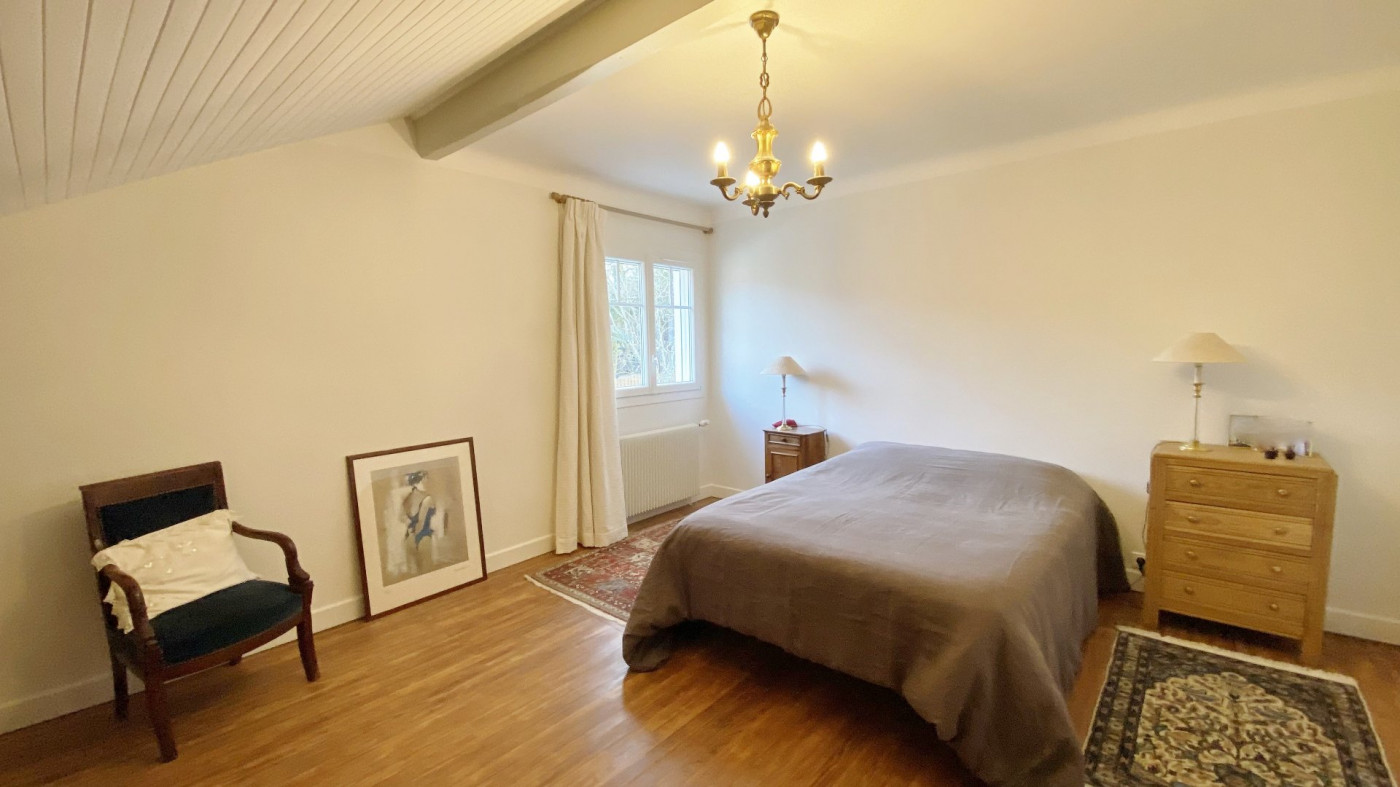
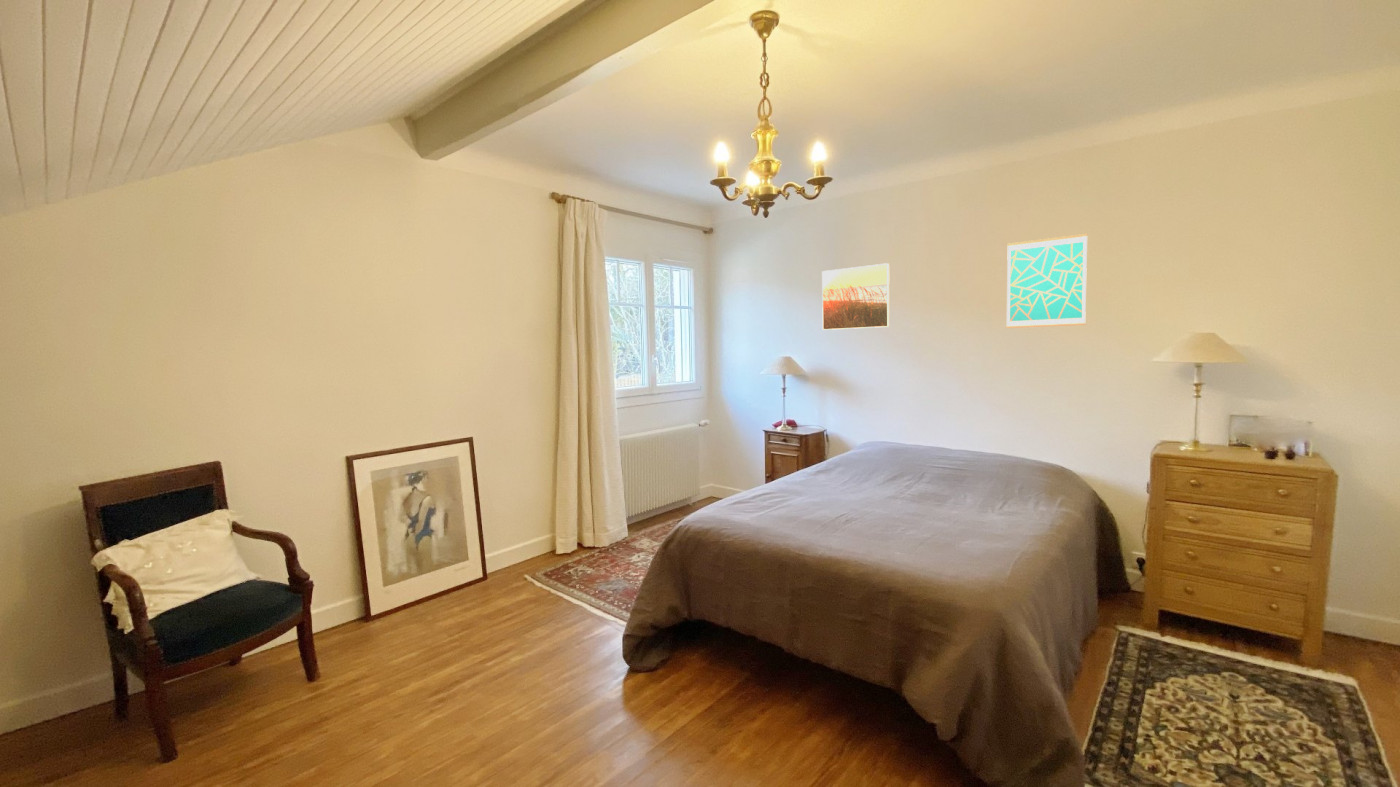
+ wall art [1005,233,1088,329]
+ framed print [821,262,891,331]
